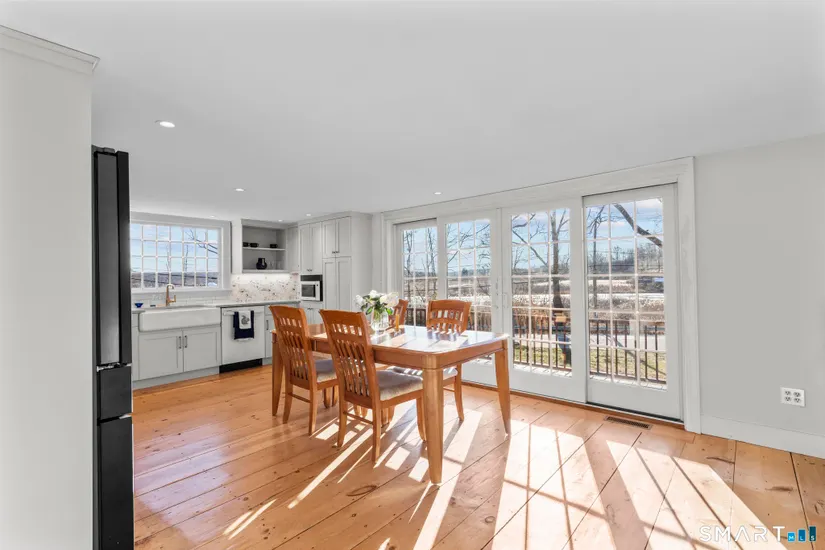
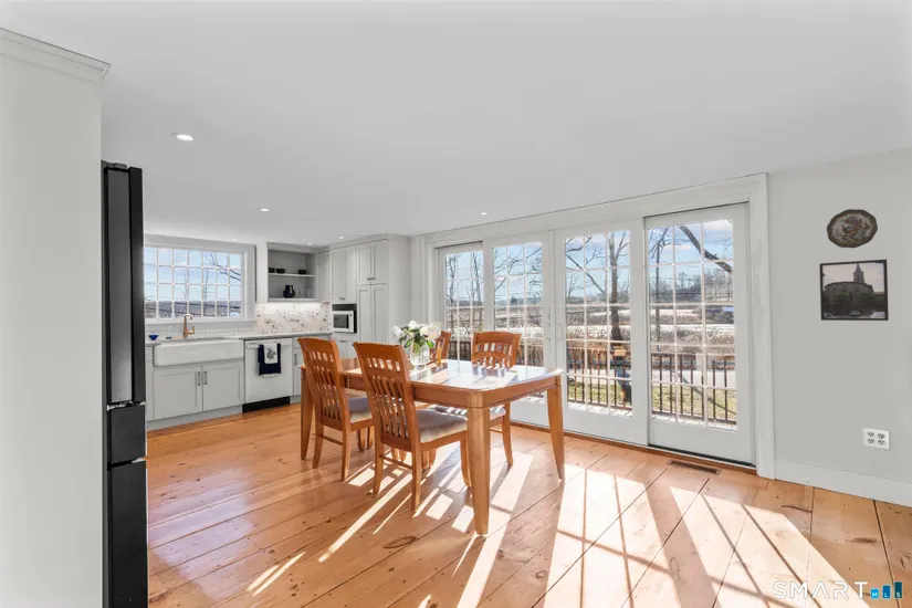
+ decorative plate [826,208,879,249]
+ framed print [818,259,890,322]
